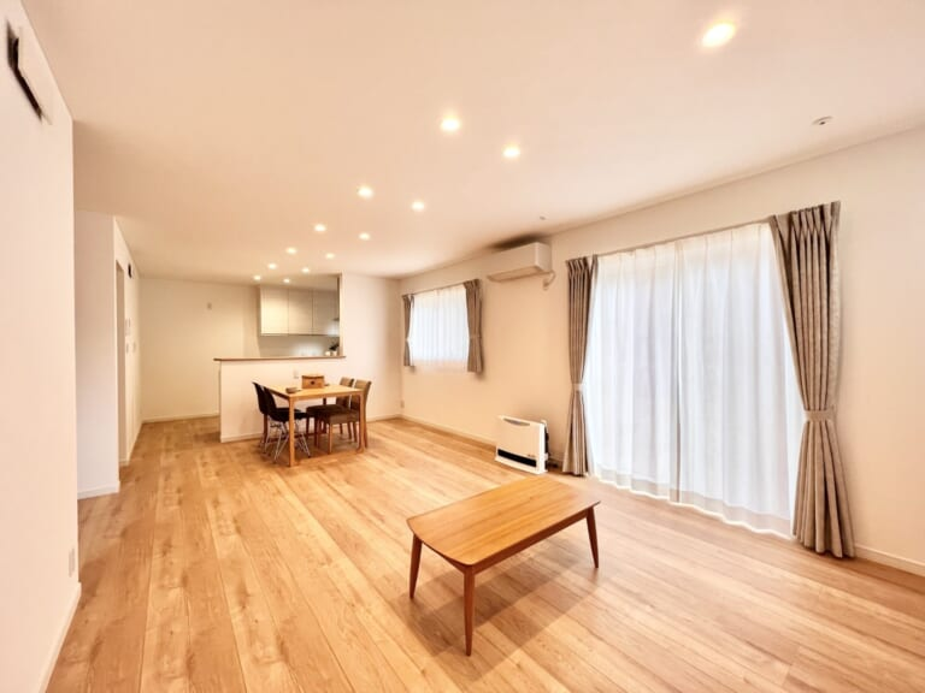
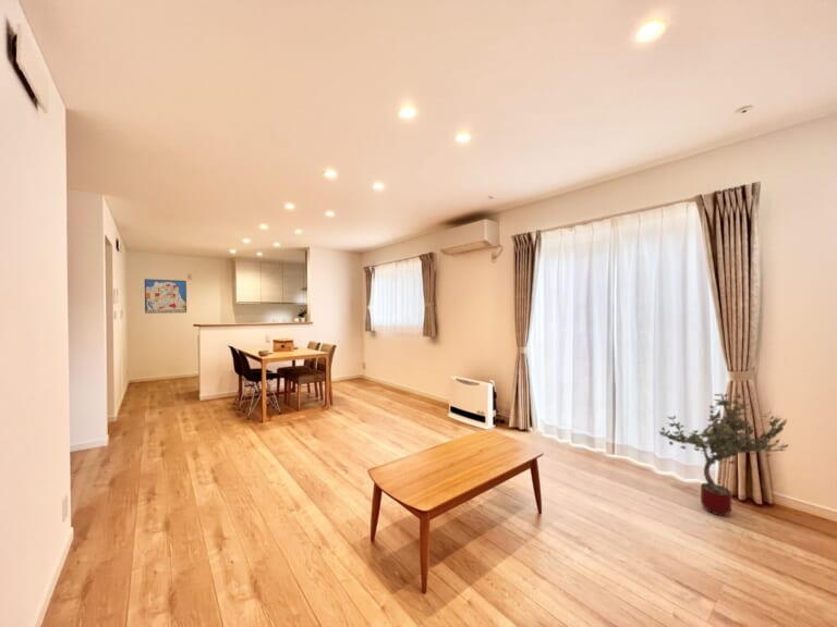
+ potted tree [657,392,790,516]
+ wall art [144,278,187,315]
